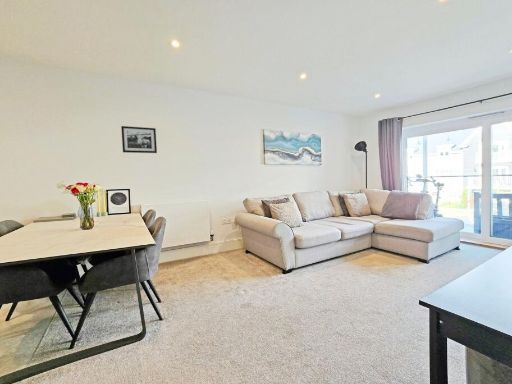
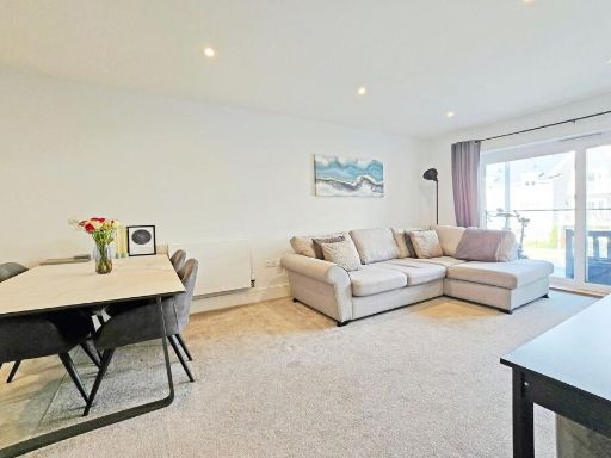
- picture frame [120,125,158,154]
